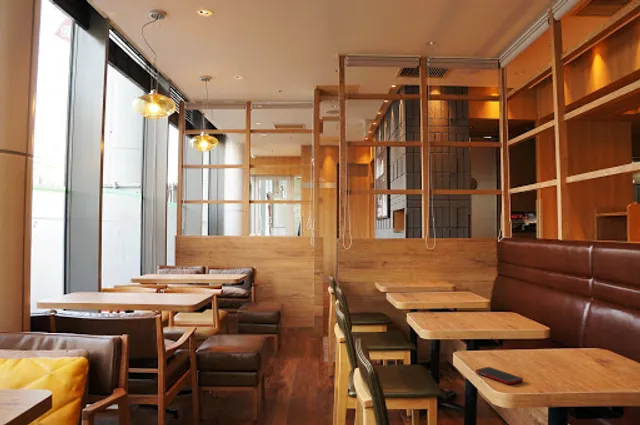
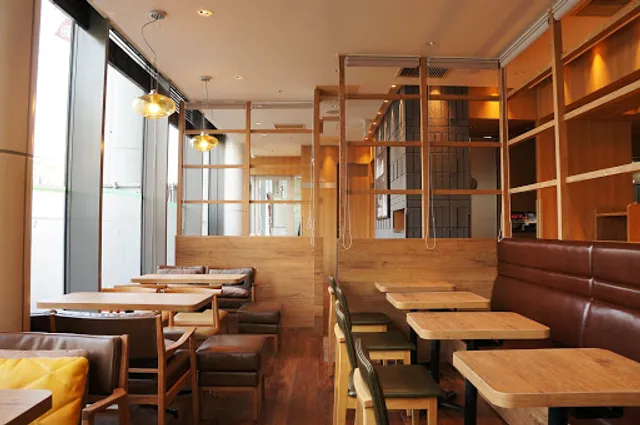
- cell phone [474,366,524,385]
